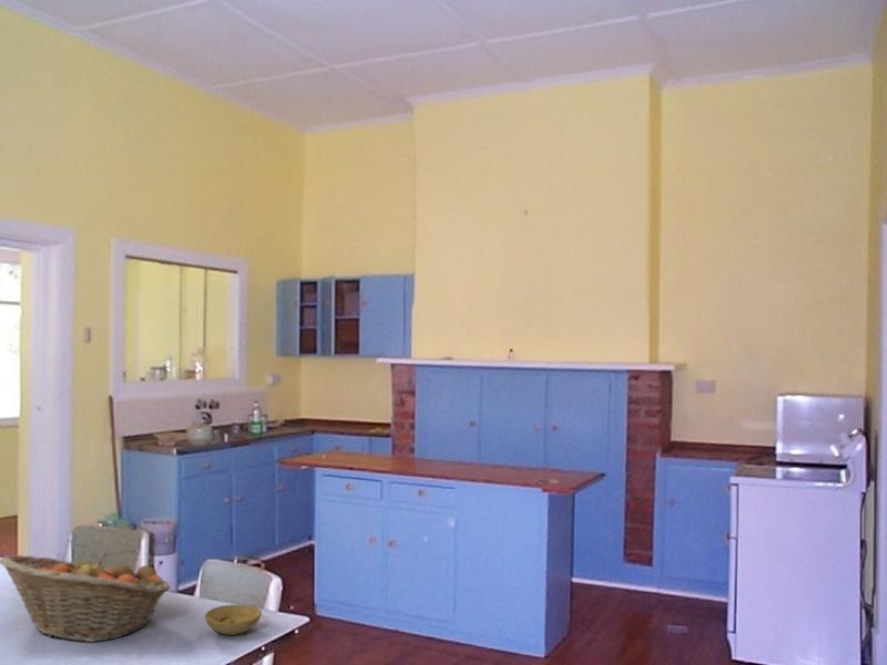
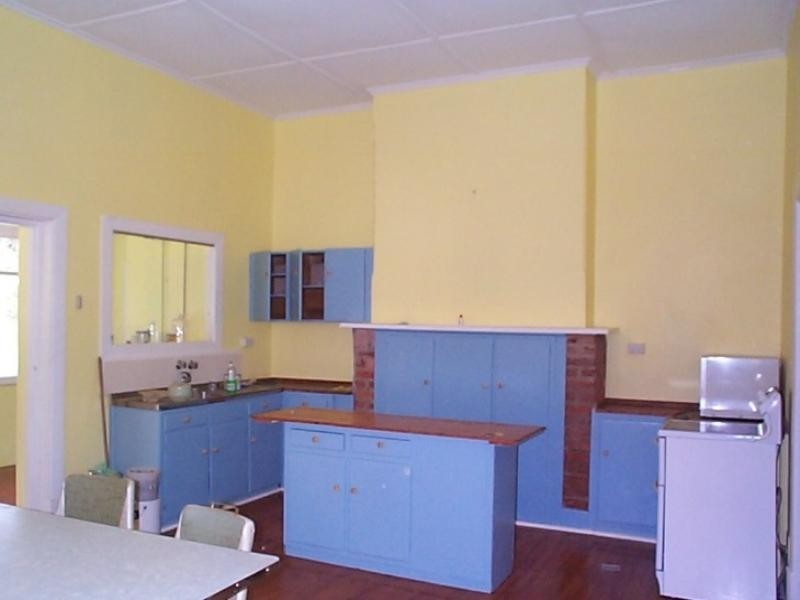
- fruit basket [0,553,172,643]
- bowl [204,603,263,636]
